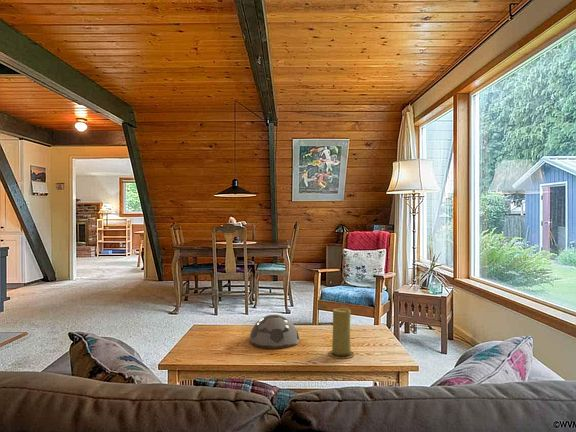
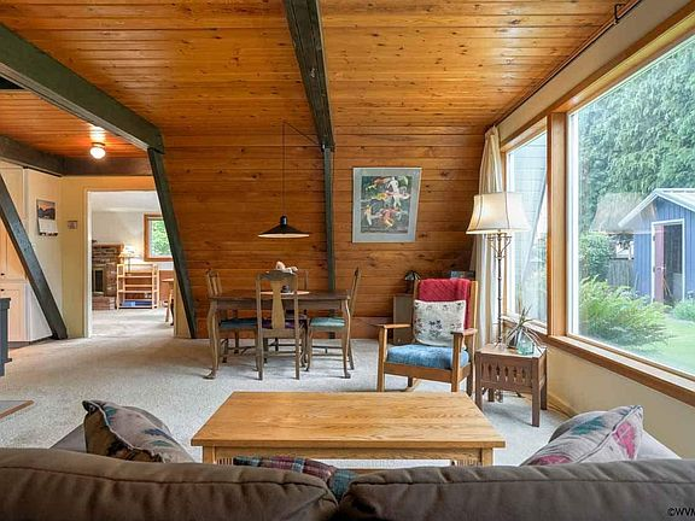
- decorative bowl [248,314,300,350]
- candle [327,307,355,359]
